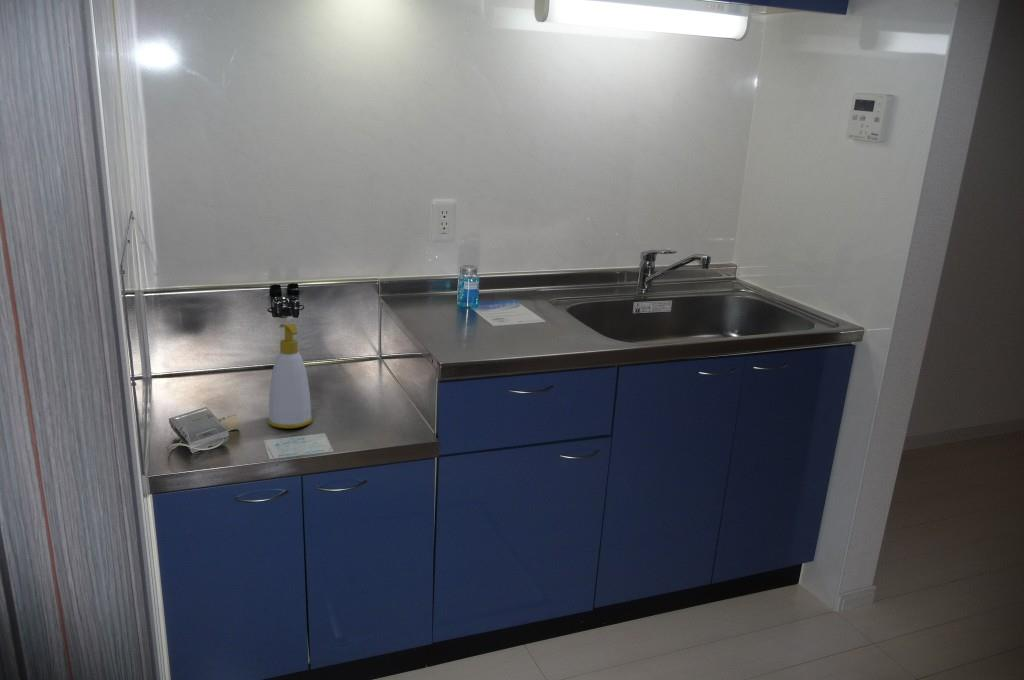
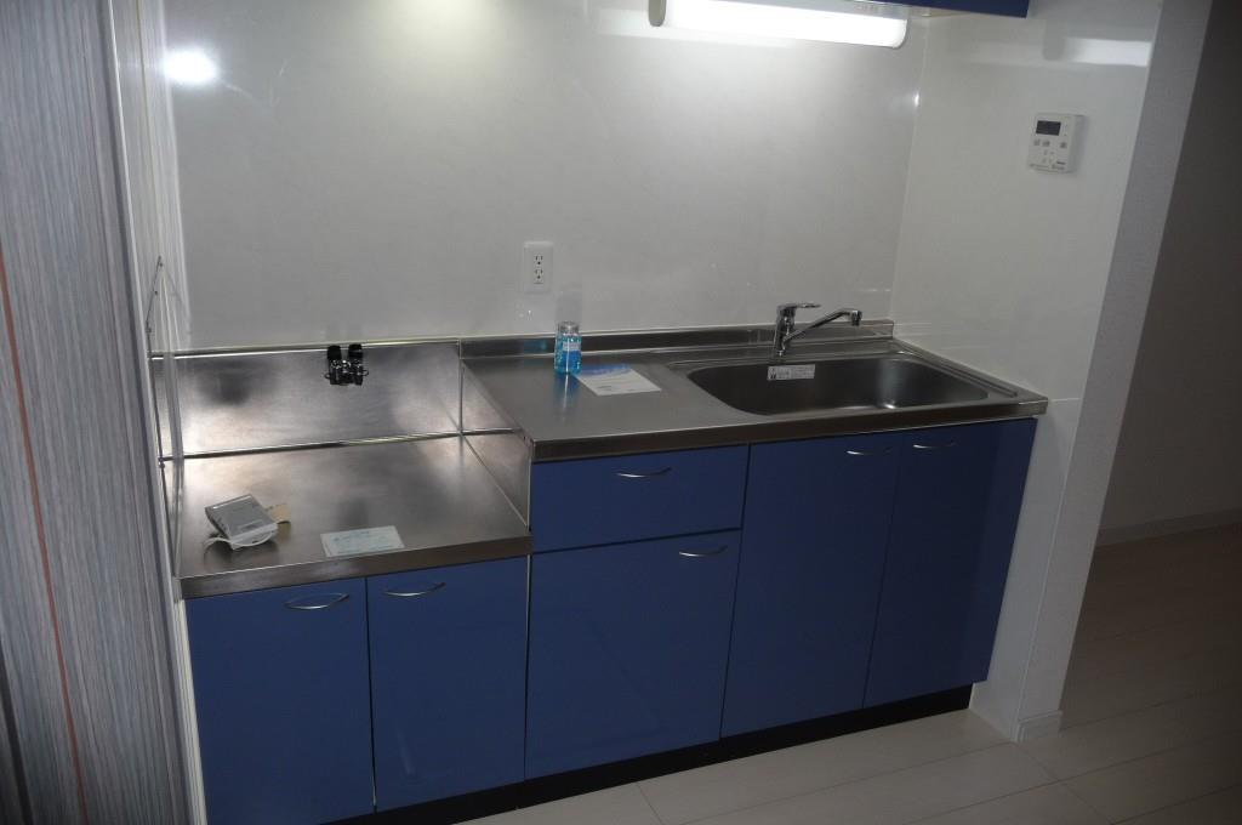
- soap bottle [267,322,313,429]
